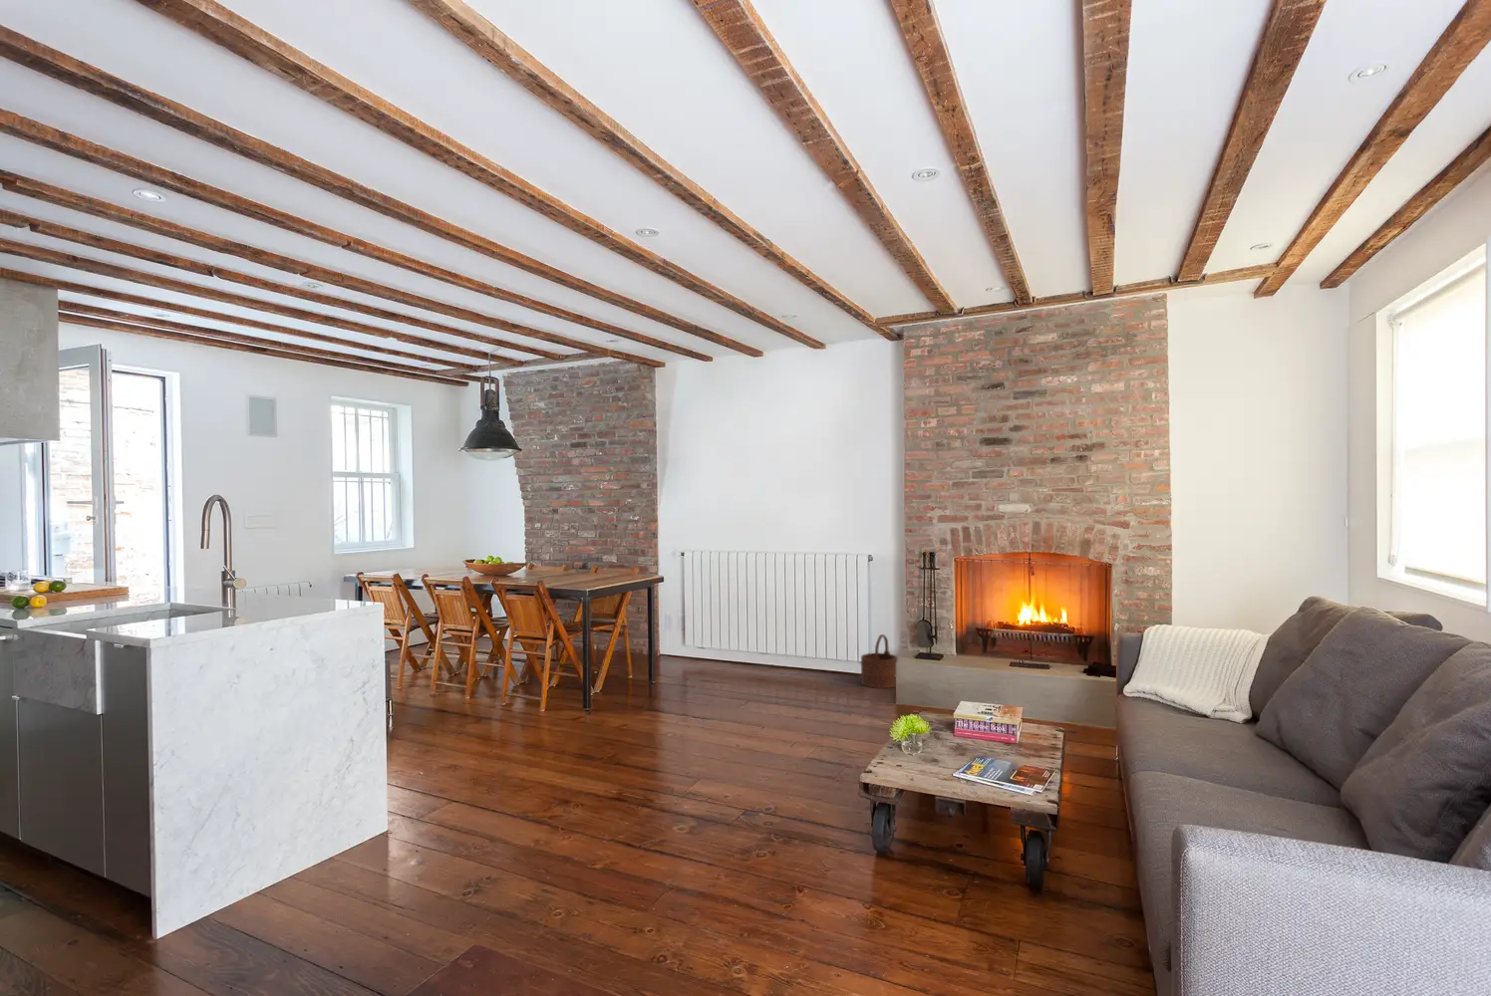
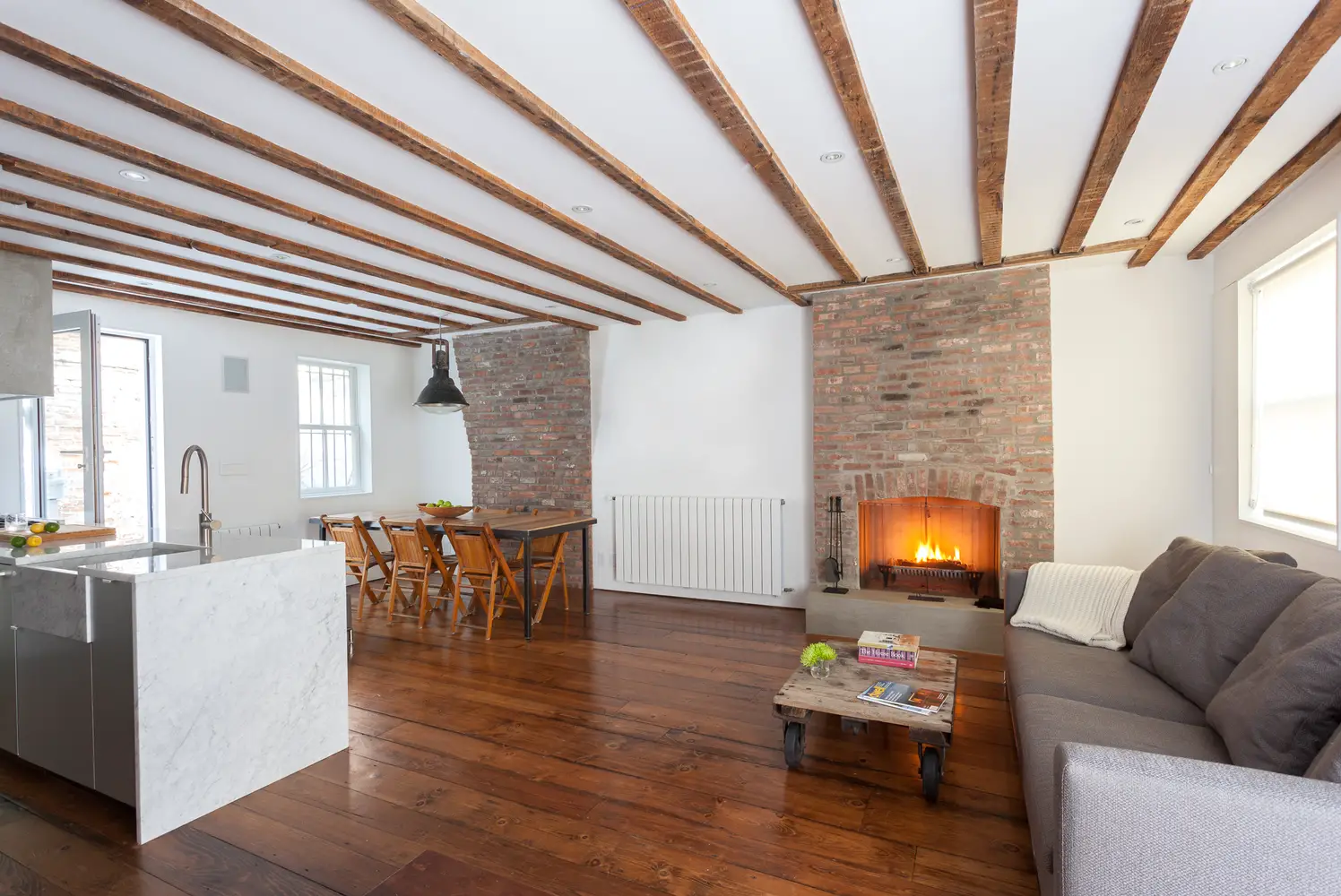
- wooden bucket [861,634,898,689]
